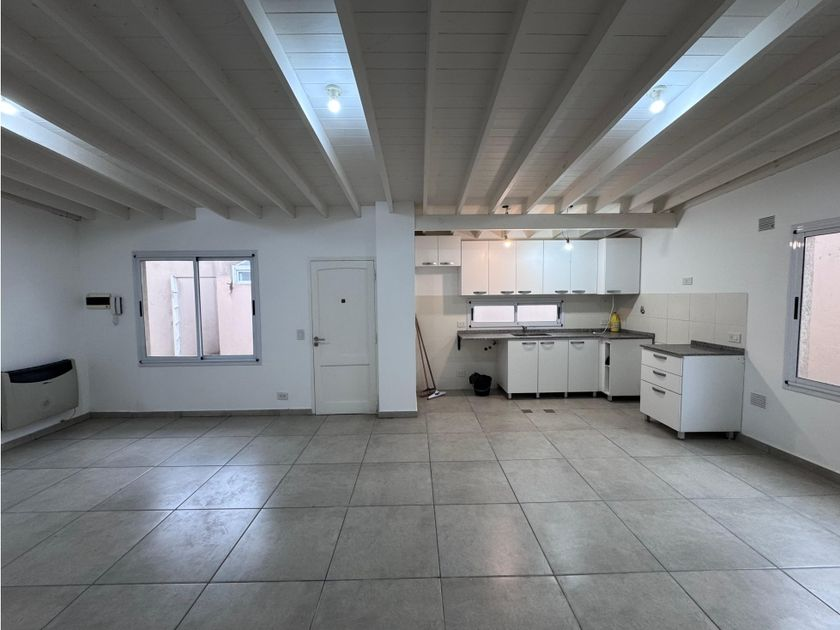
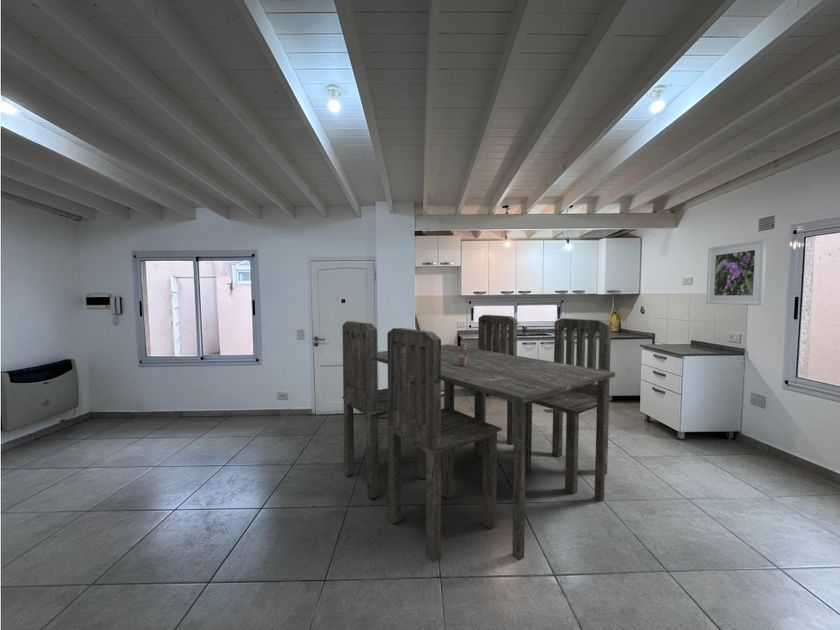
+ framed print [705,238,768,306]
+ dining table [341,314,616,563]
